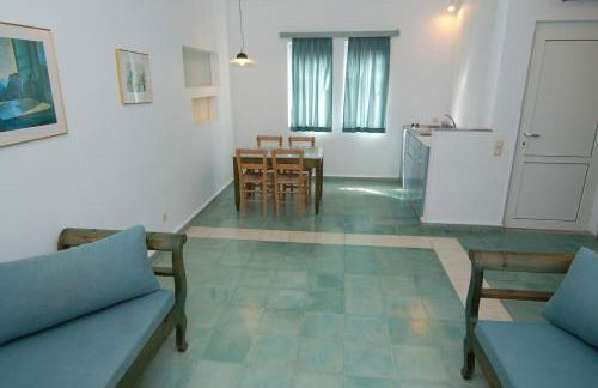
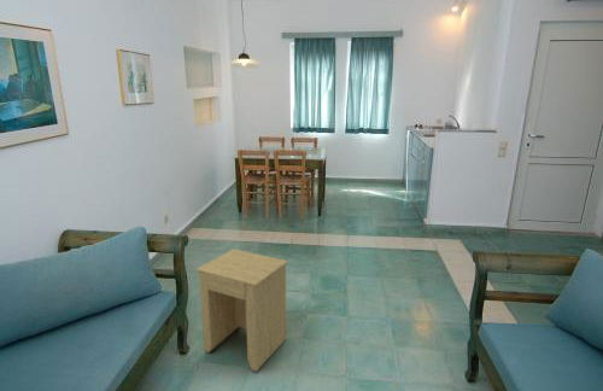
+ side table [194,247,289,373]
